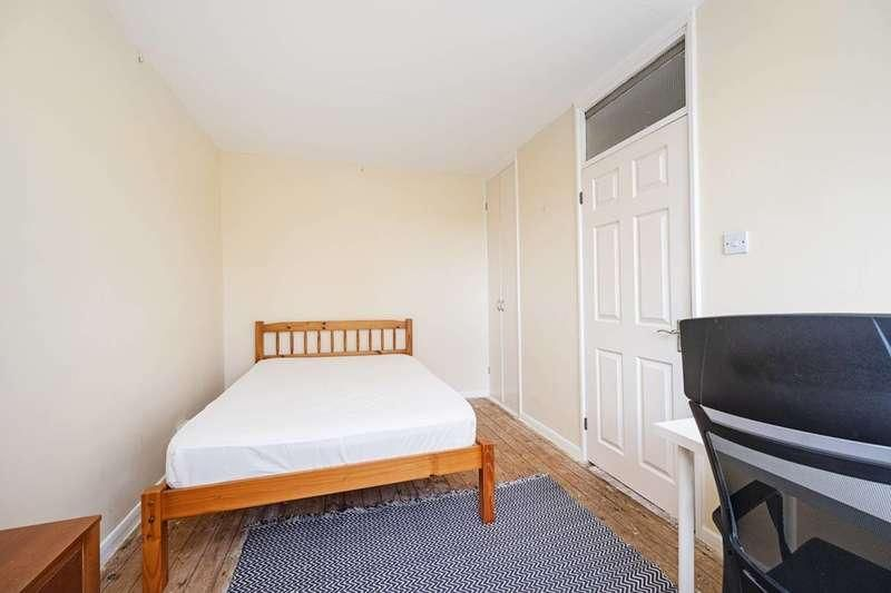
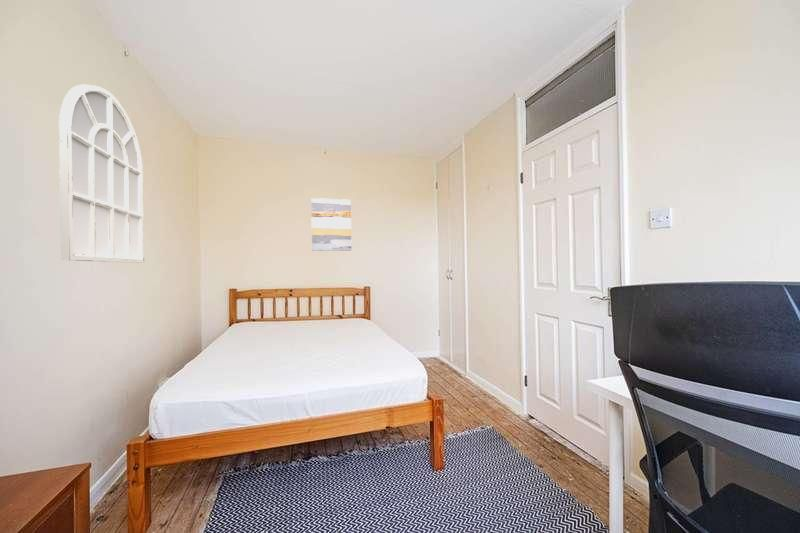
+ wall art [310,197,353,252]
+ mirror [58,83,145,264]
